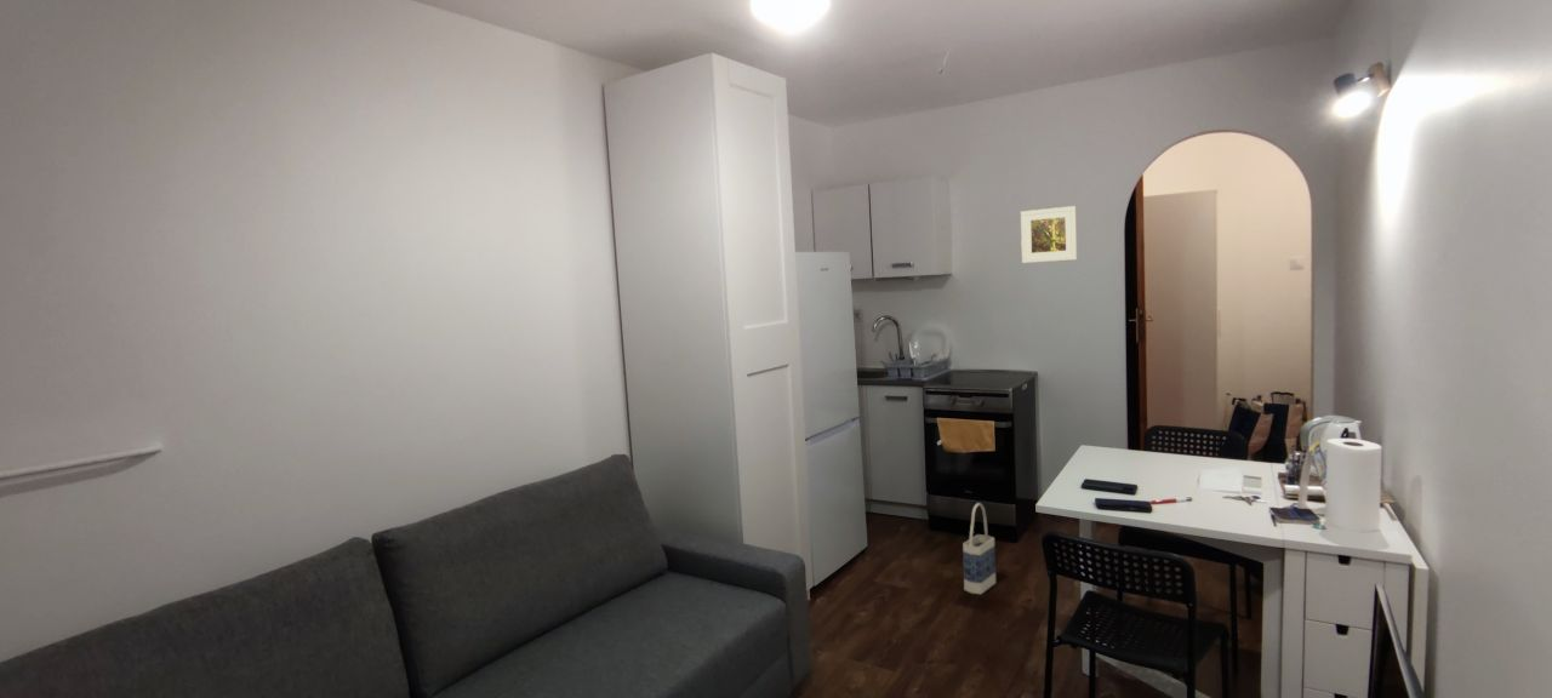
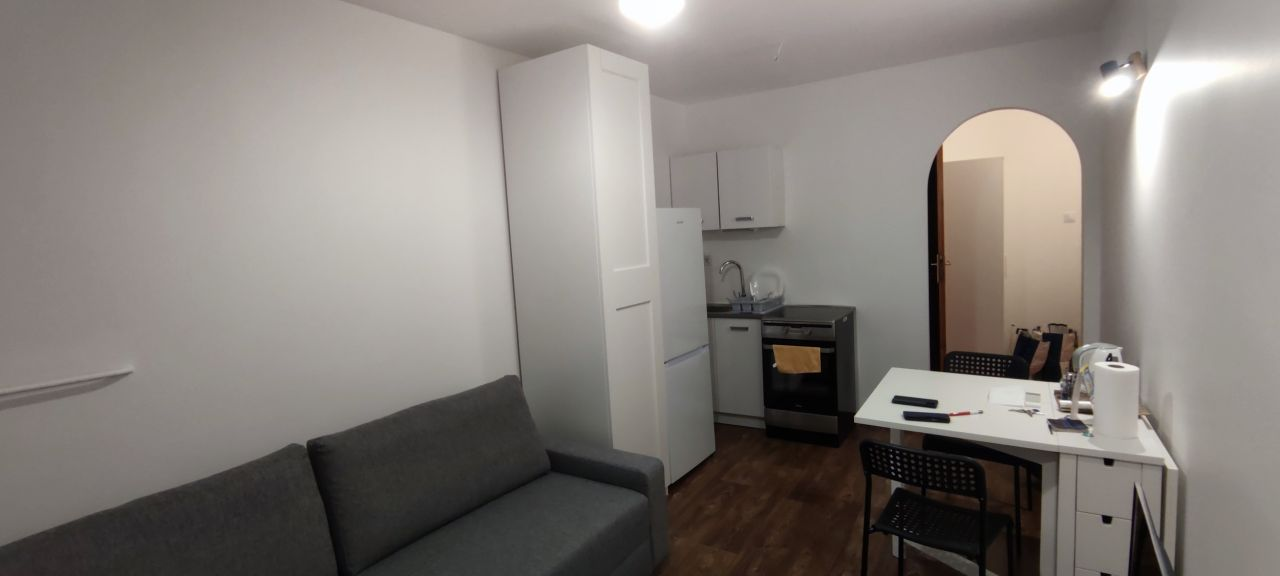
- bag [962,502,997,595]
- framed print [1020,205,1078,264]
